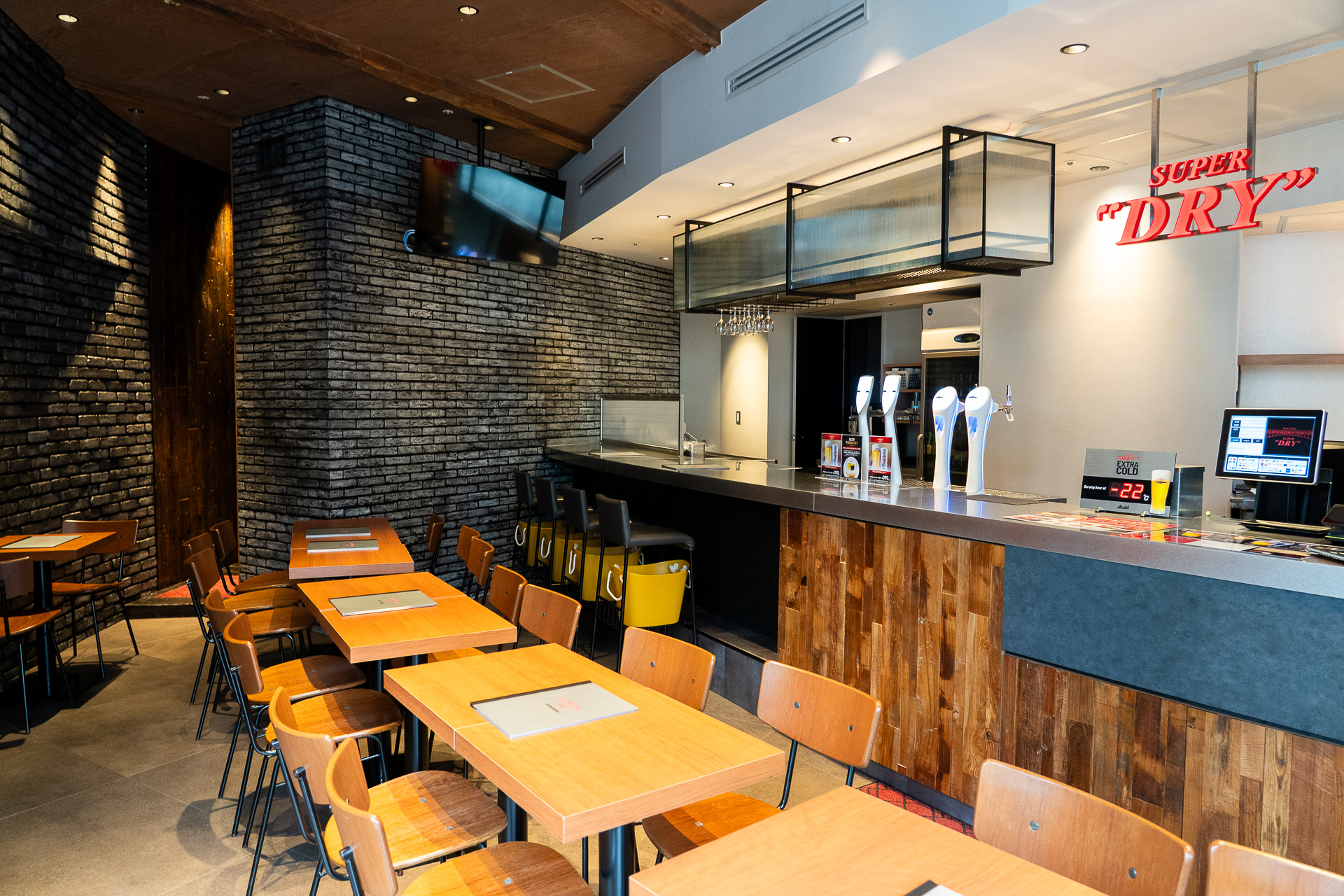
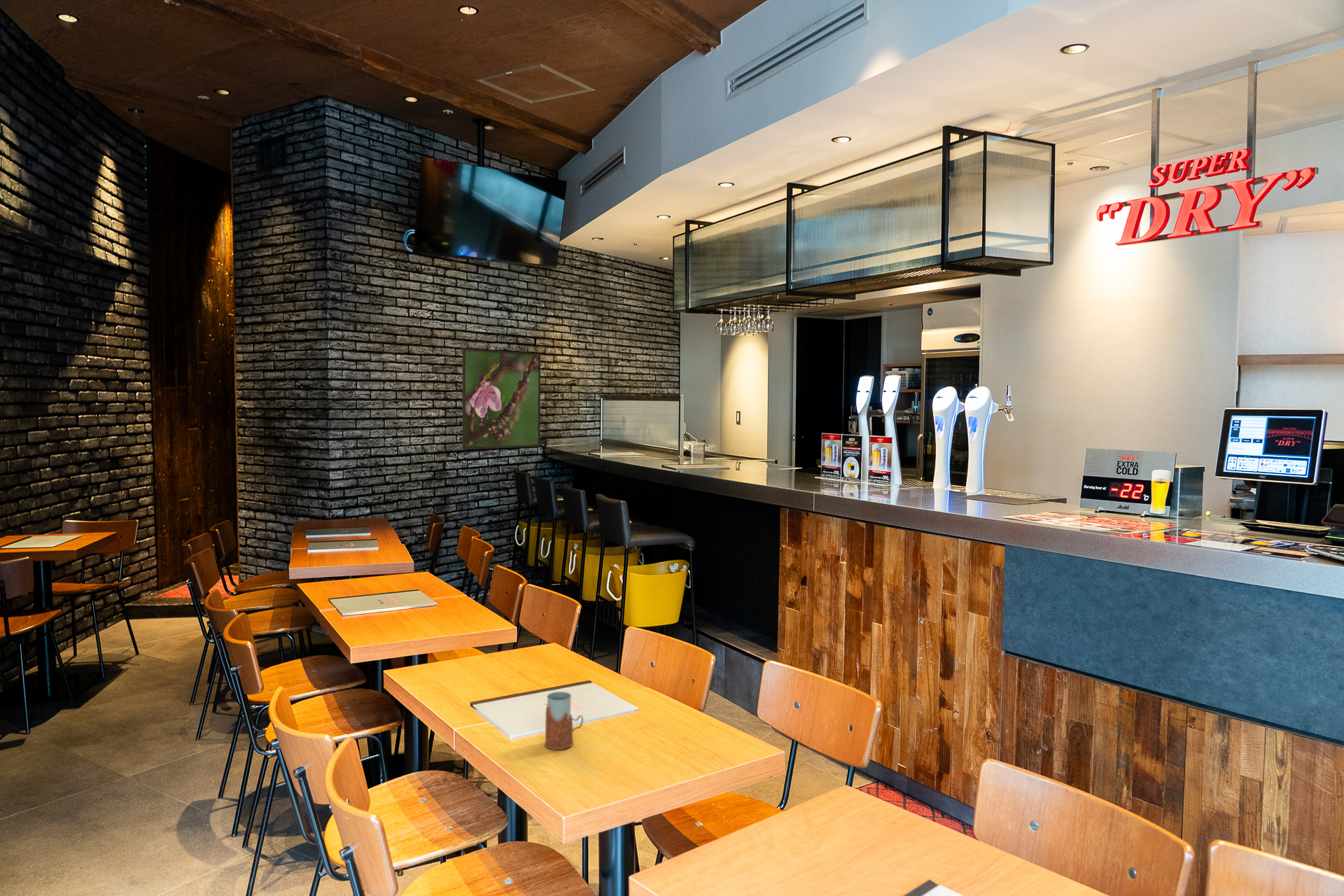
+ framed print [462,348,541,450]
+ drinking glass [544,691,584,750]
